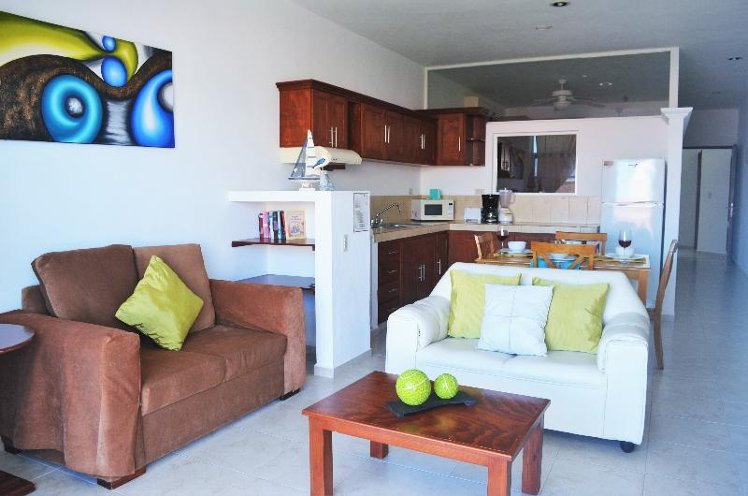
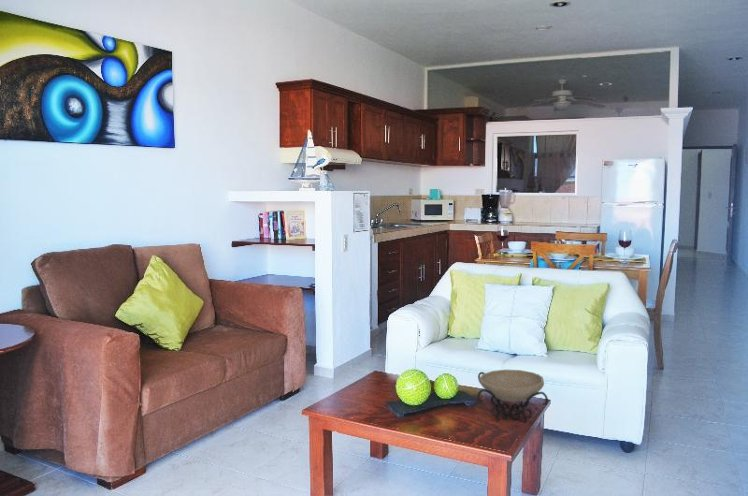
+ decorative bowl [476,369,549,423]
